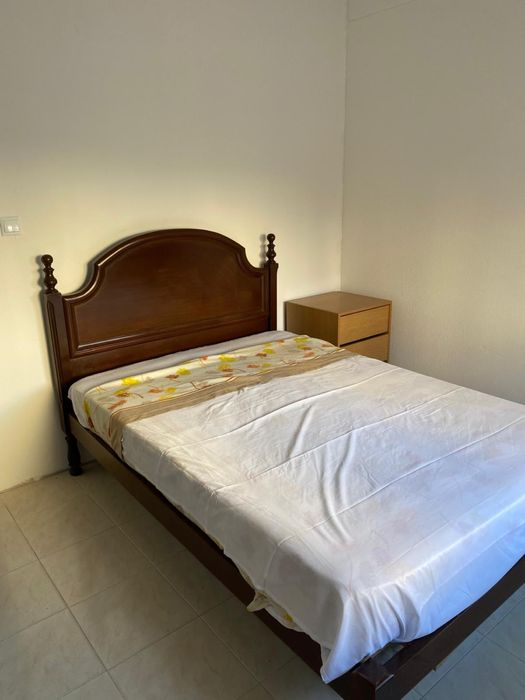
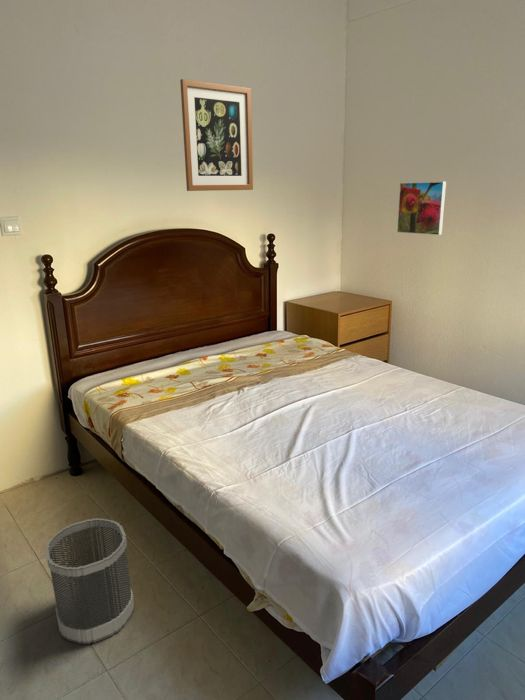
+ wastebasket [44,517,135,645]
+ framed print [396,181,447,236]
+ wall art [179,78,254,192]
